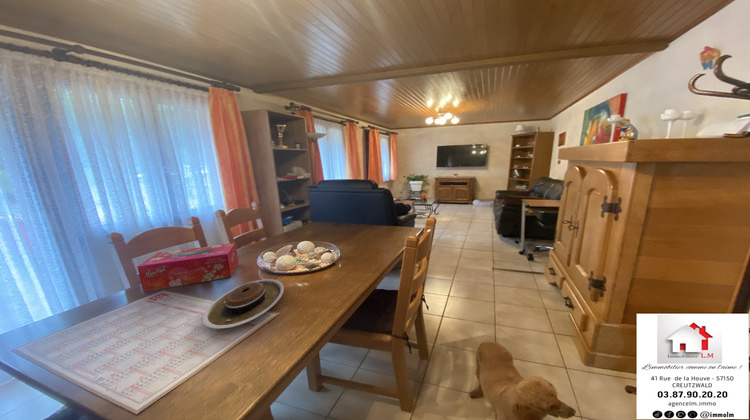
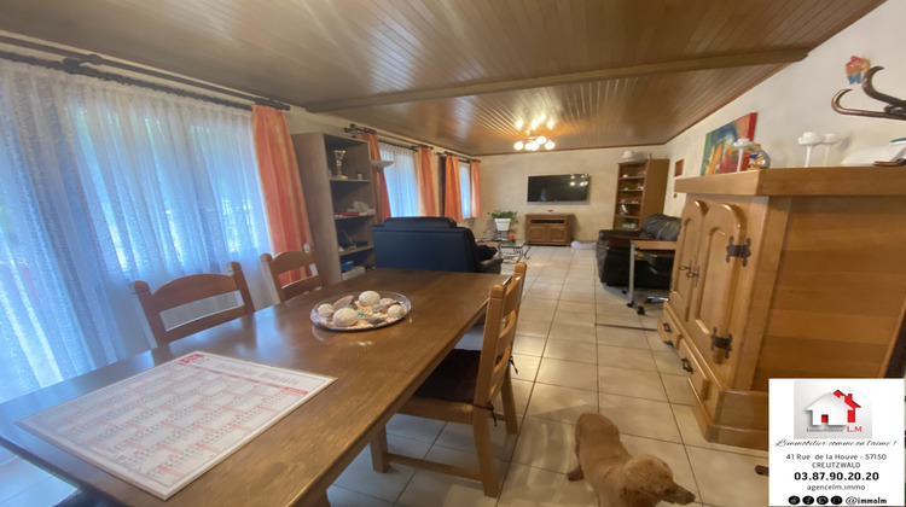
- tissue box [136,242,240,293]
- plate [202,278,285,330]
